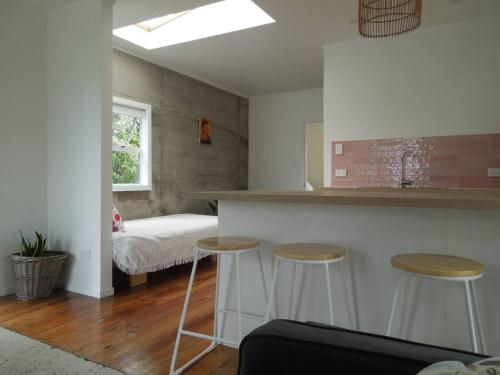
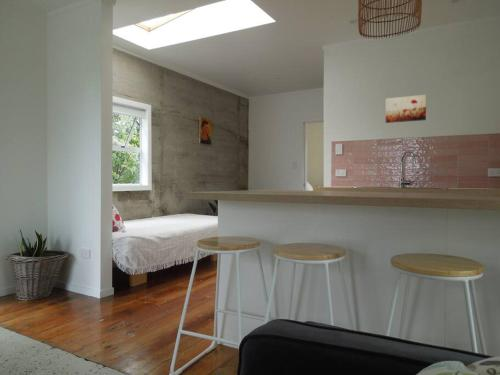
+ wall art [385,94,427,124]
